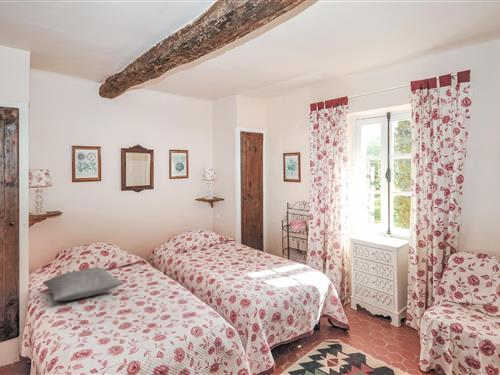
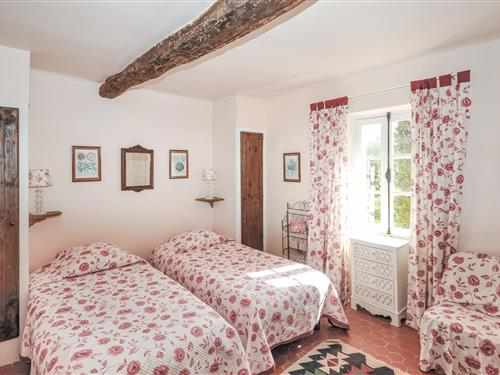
- pillow [42,267,125,302]
